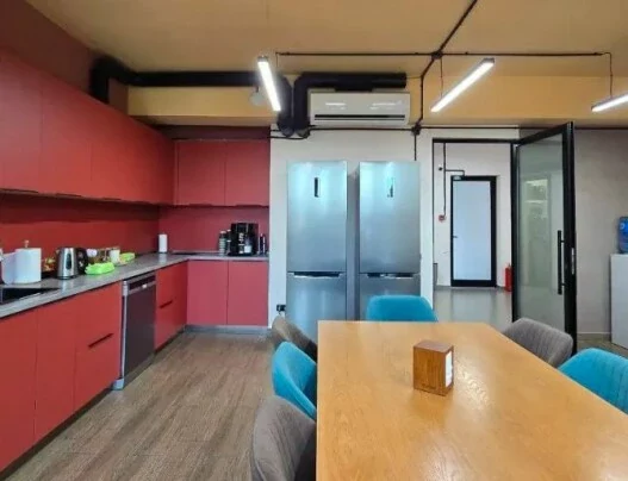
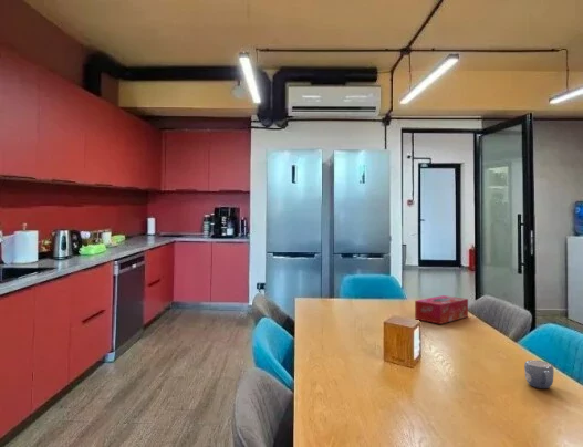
+ tissue box [414,294,469,325]
+ mug [523,360,555,389]
